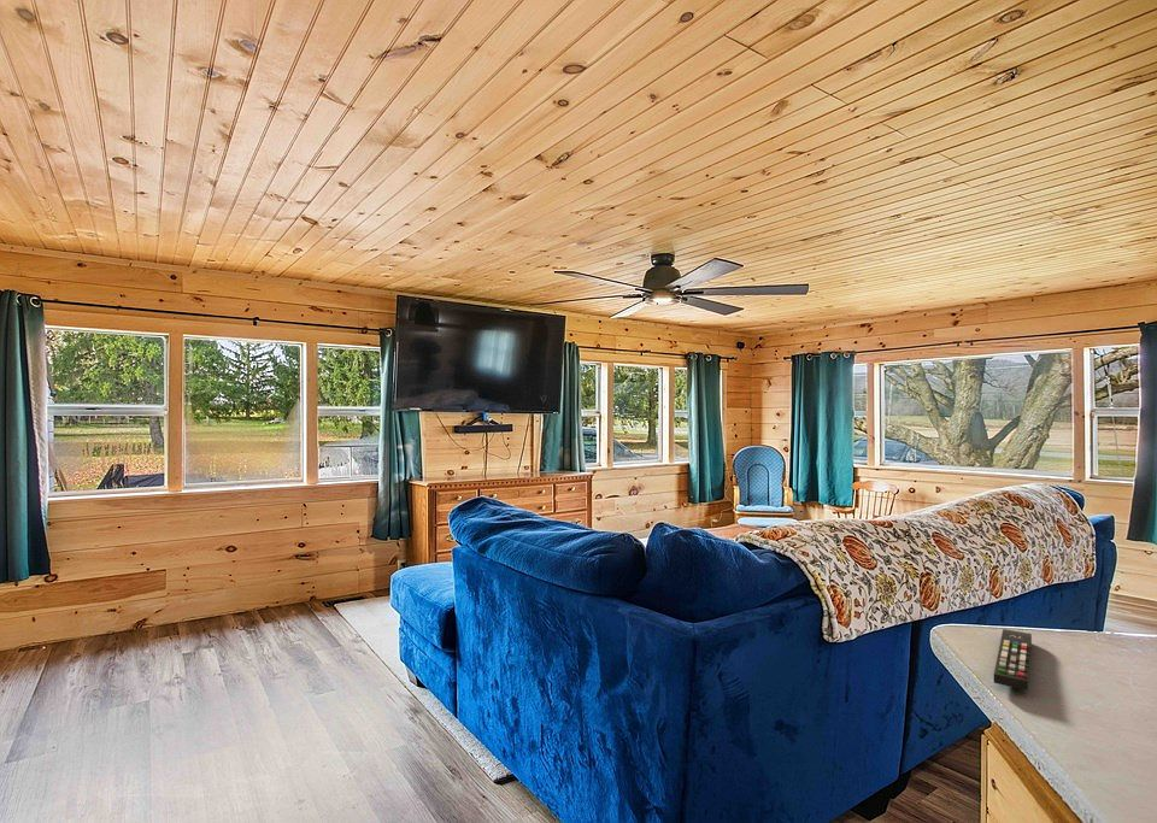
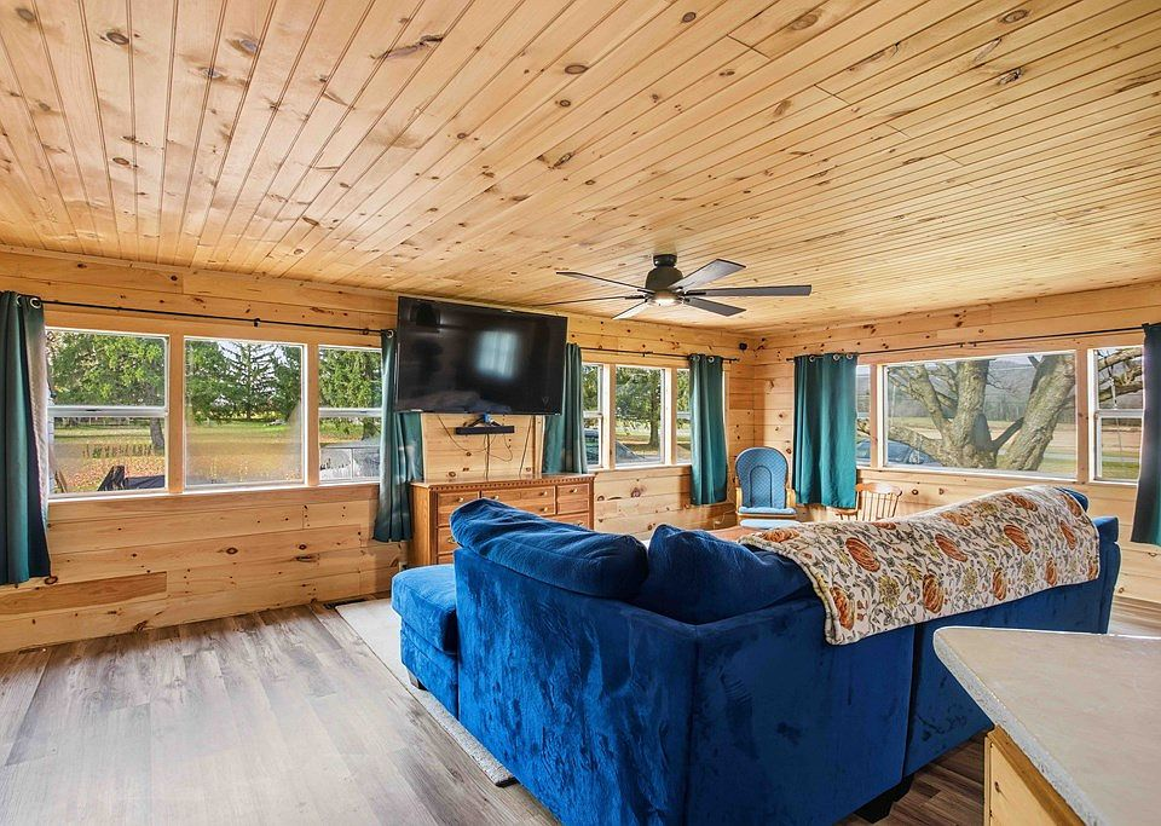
- remote control [993,628,1033,690]
